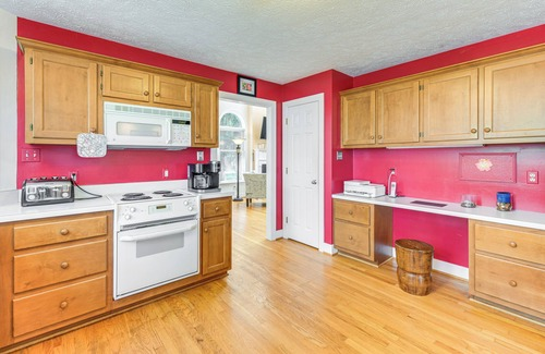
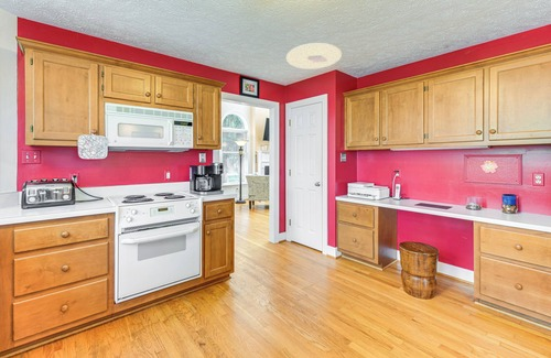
+ ceiling light [285,42,343,70]
